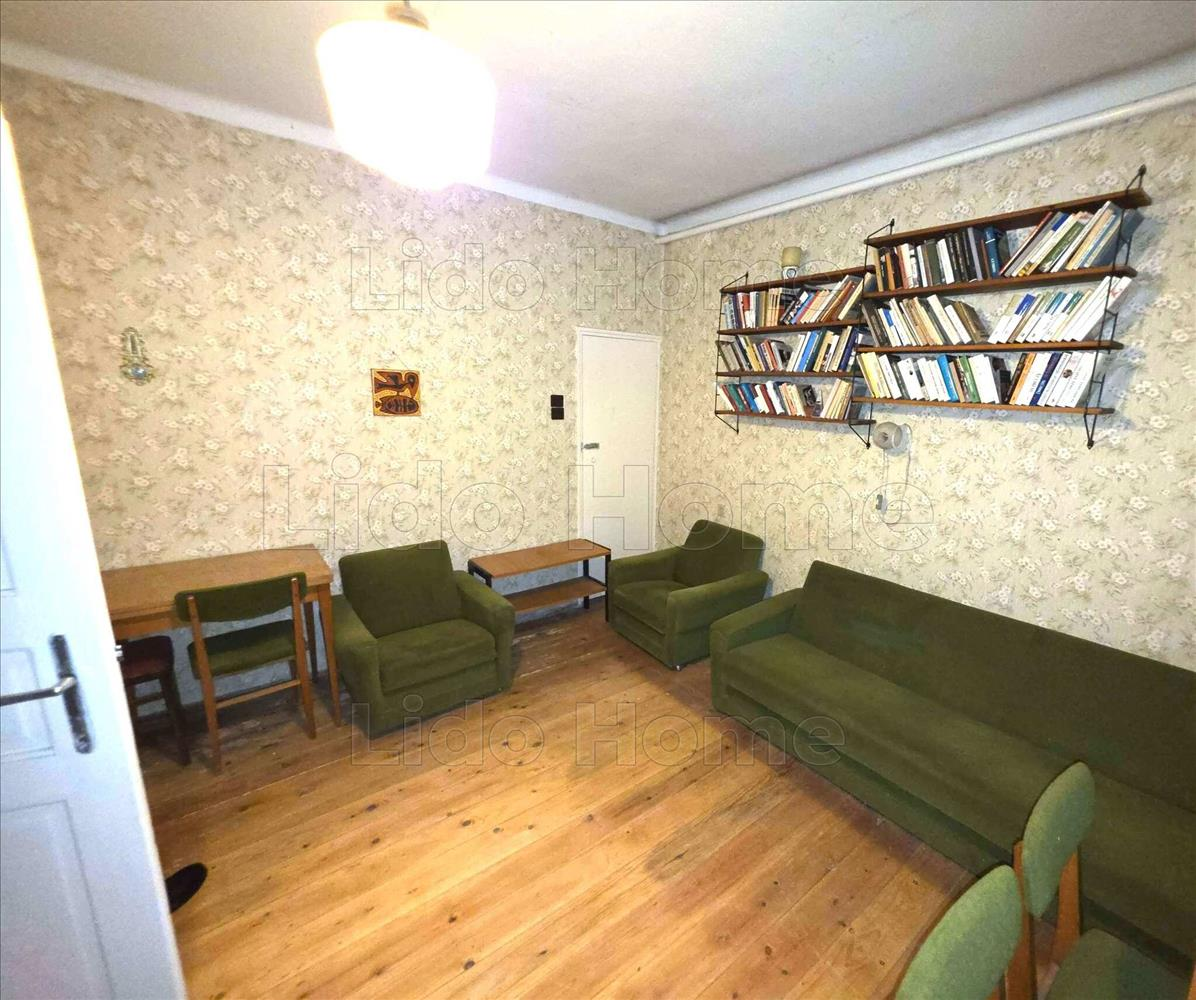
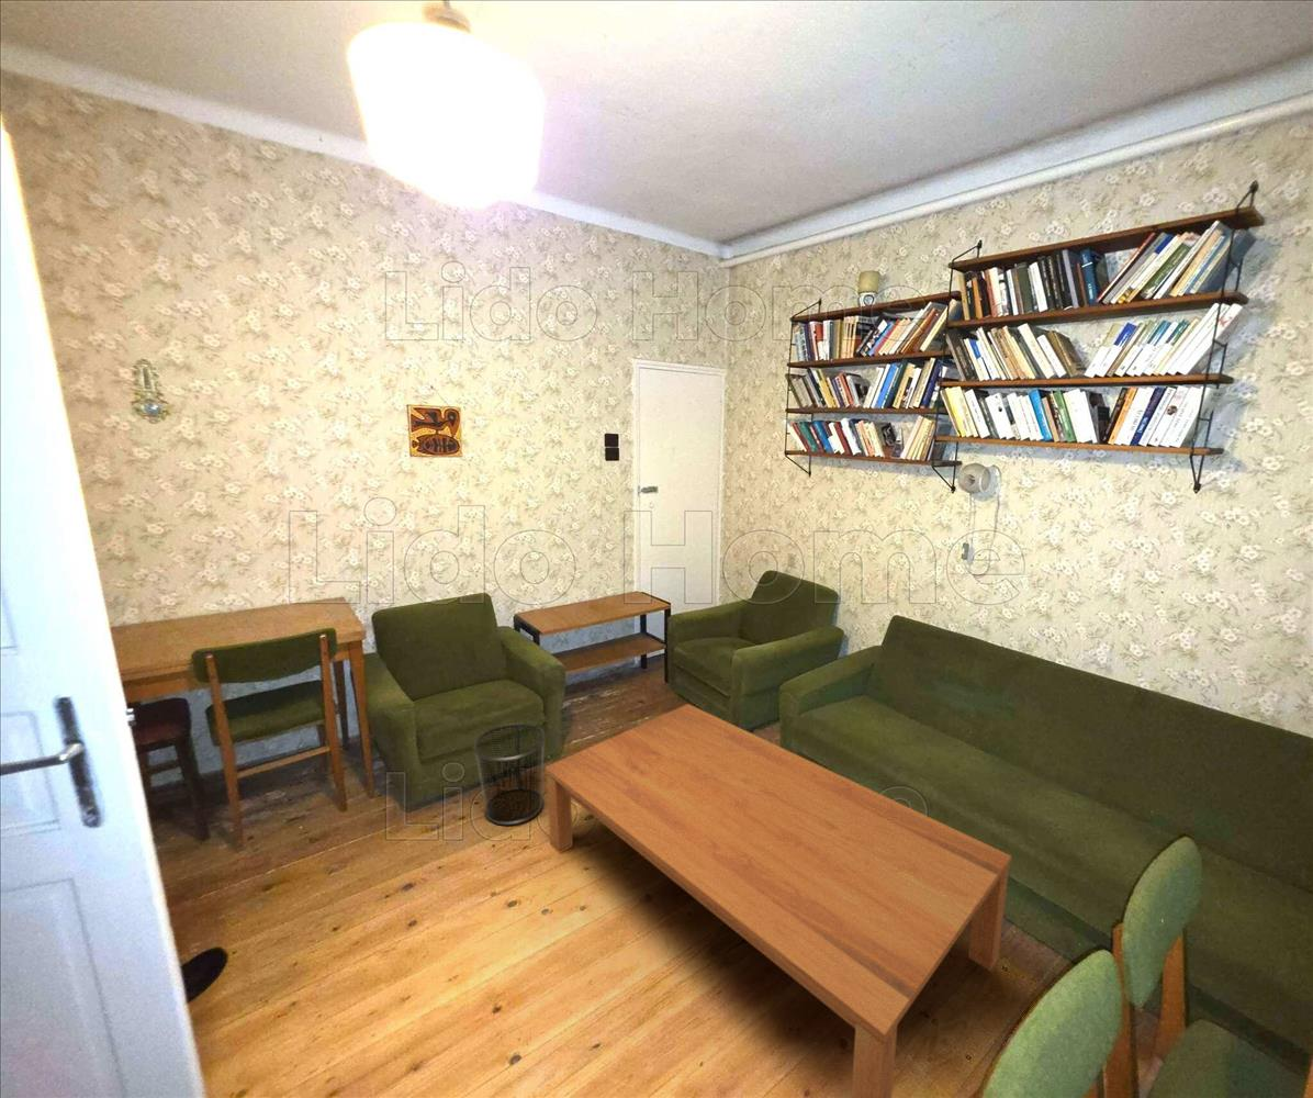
+ waste bin [472,722,547,826]
+ coffee table [545,703,1012,1098]
